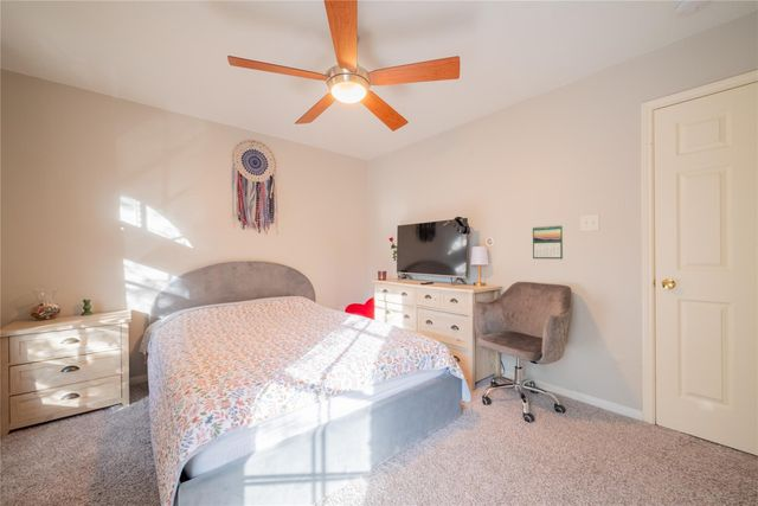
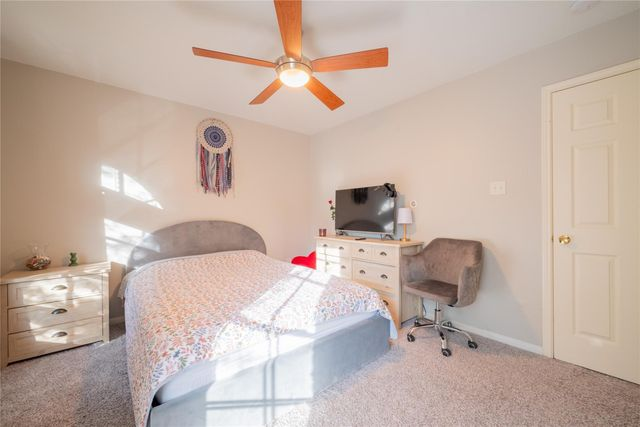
- calendar [532,224,564,261]
